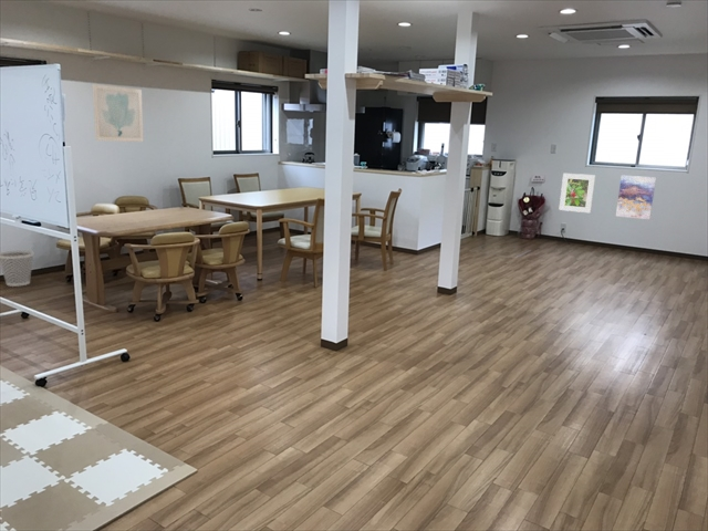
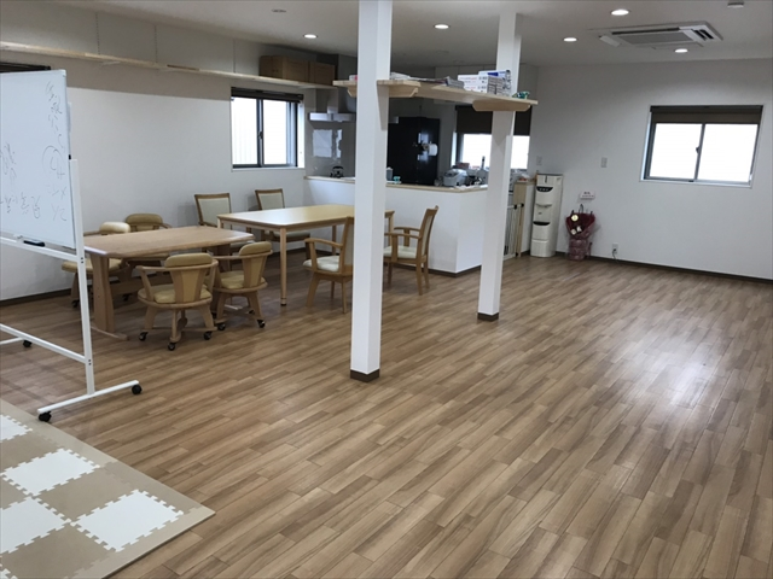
- wastebasket [0,249,34,288]
- wall art [615,175,657,220]
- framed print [558,173,596,214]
- wall art [92,83,145,143]
